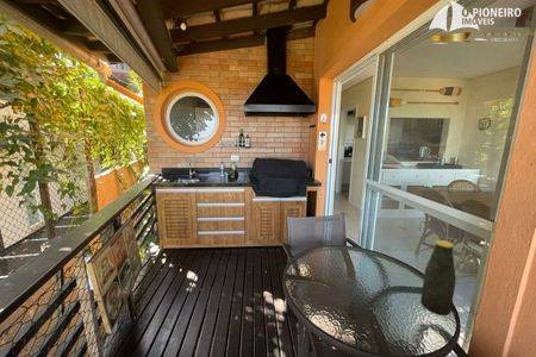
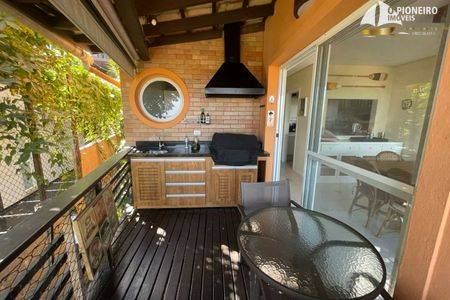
- bottle [419,239,456,315]
